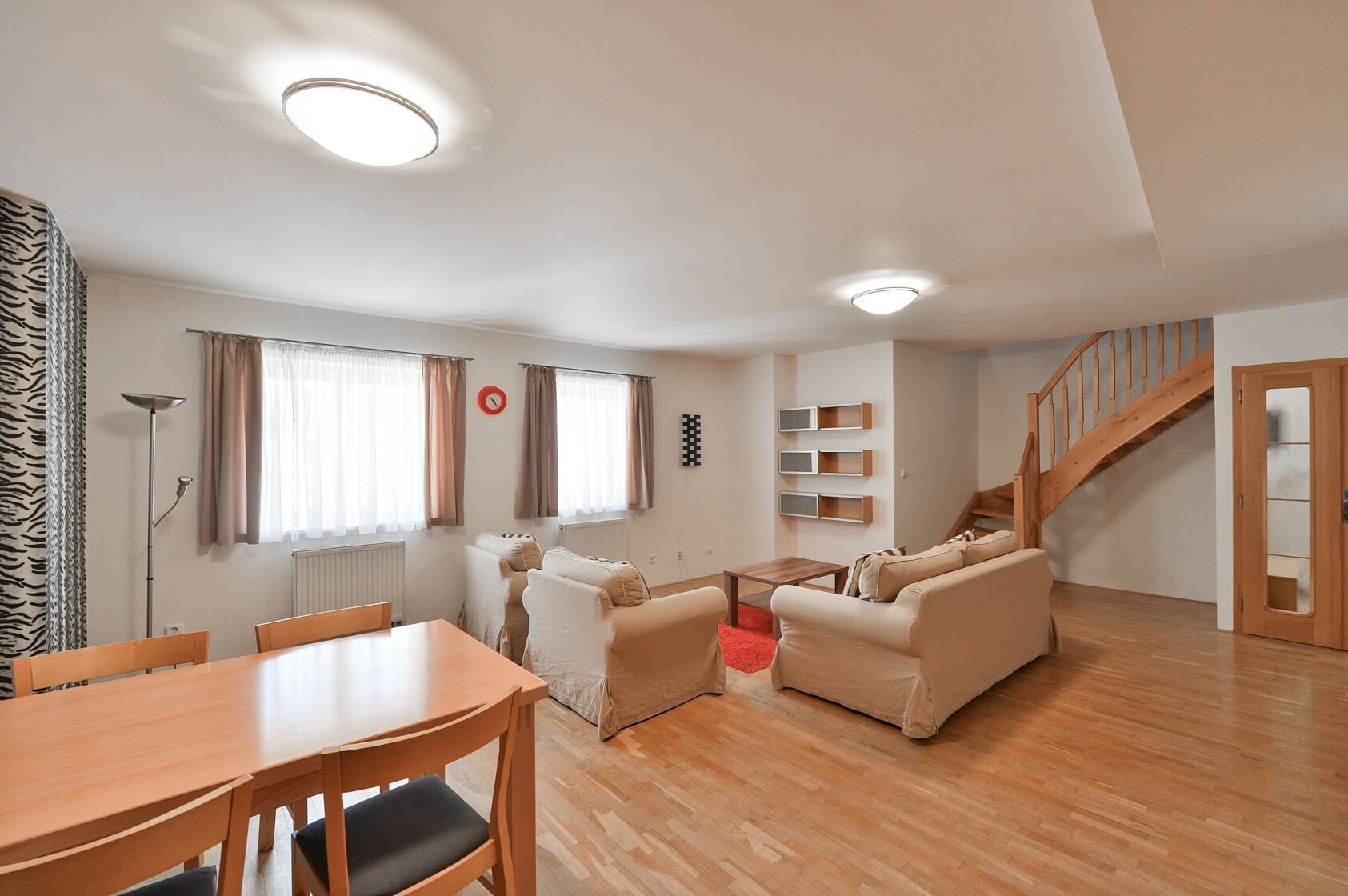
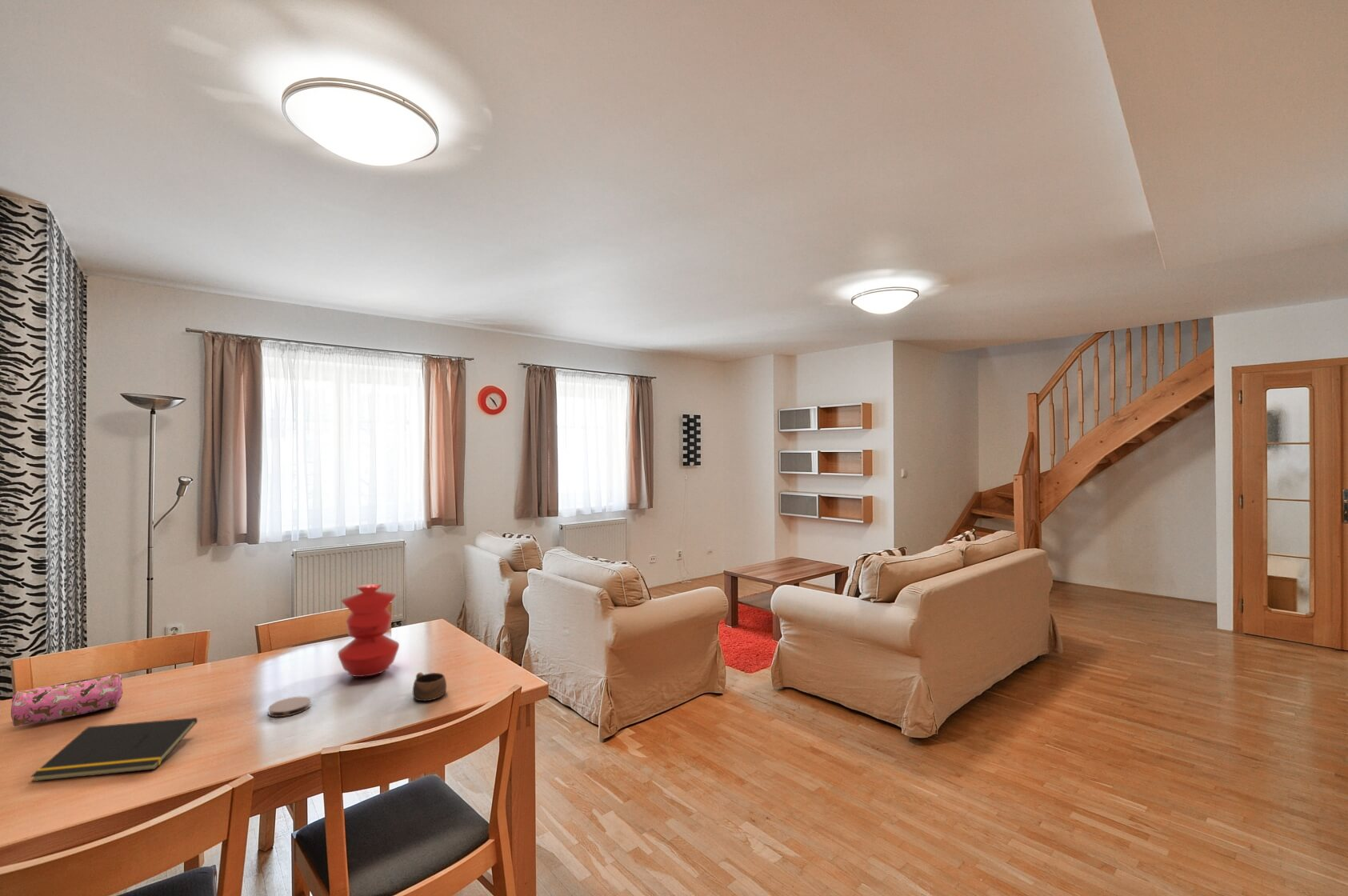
+ cup [412,671,447,702]
+ notepad [30,717,198,782]
+ pencil case [10,673,124,727]
+ coaster [268,696,312,718]
+ vase [337,583,400,678]
